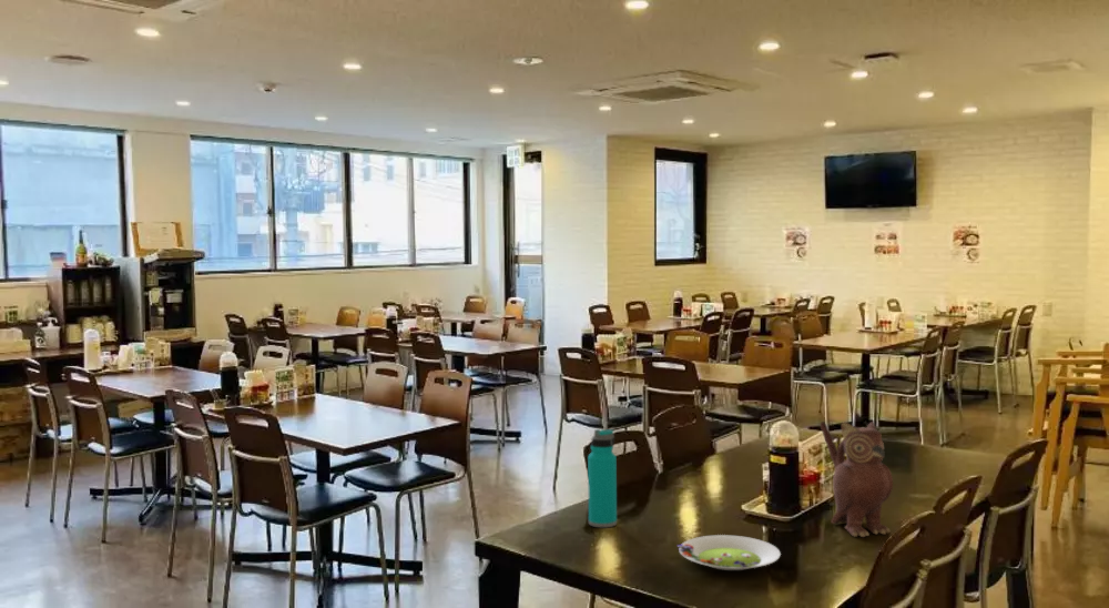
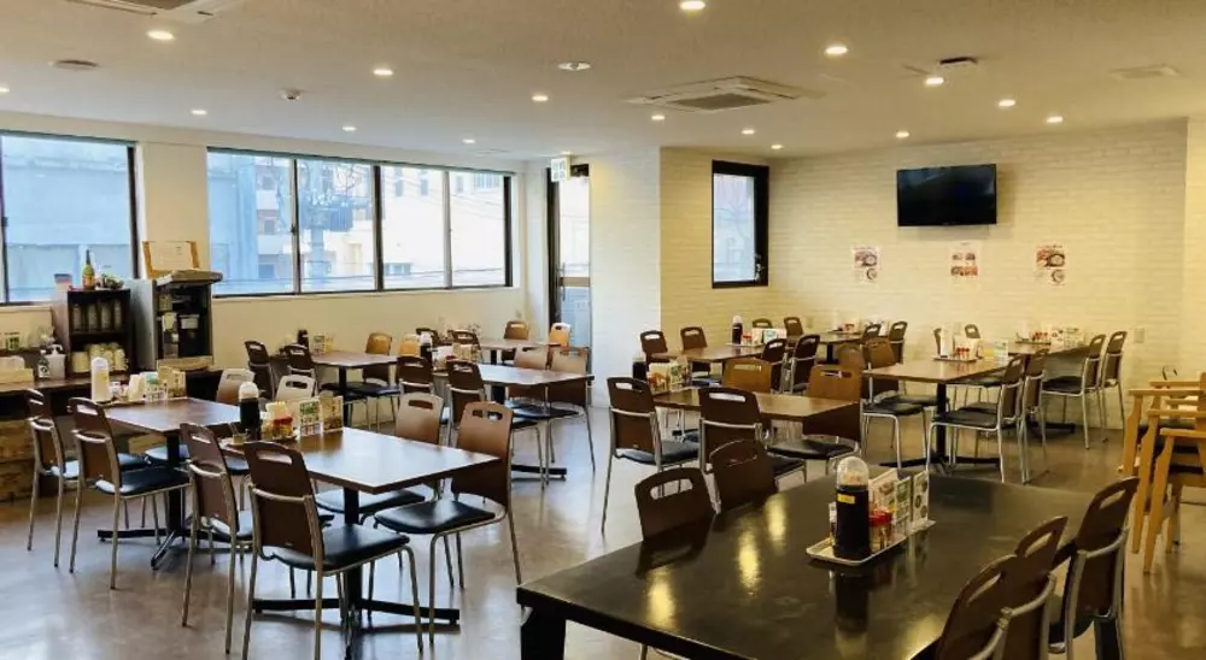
- water bottle [587,428,618,528]
- salad plate [676,534,782,571]
- teapot [818,420,894,538]
